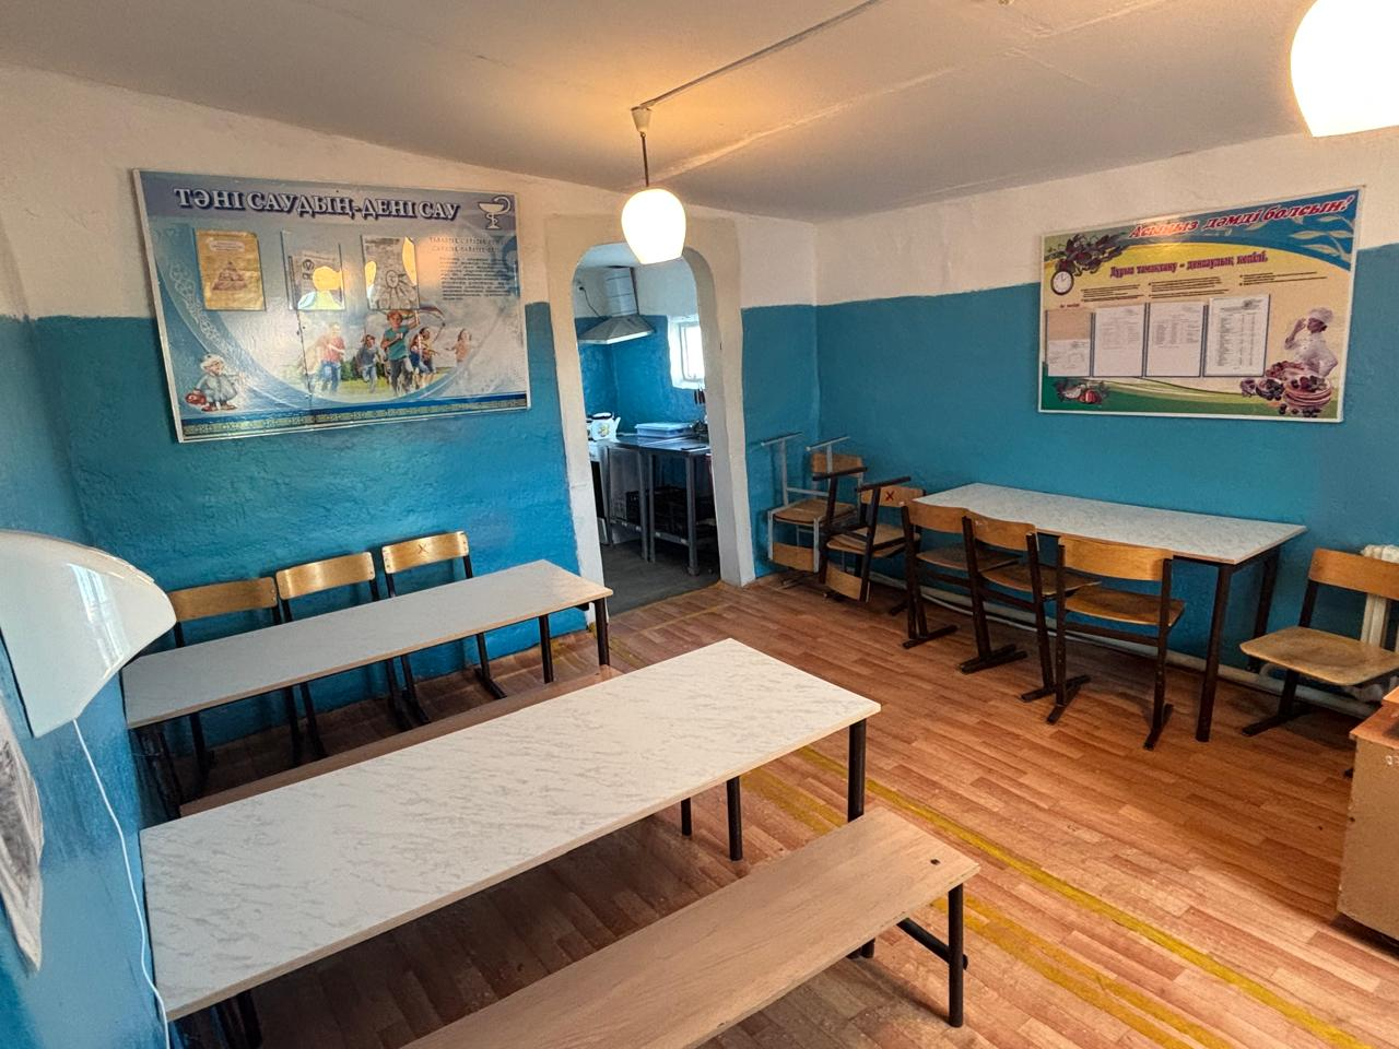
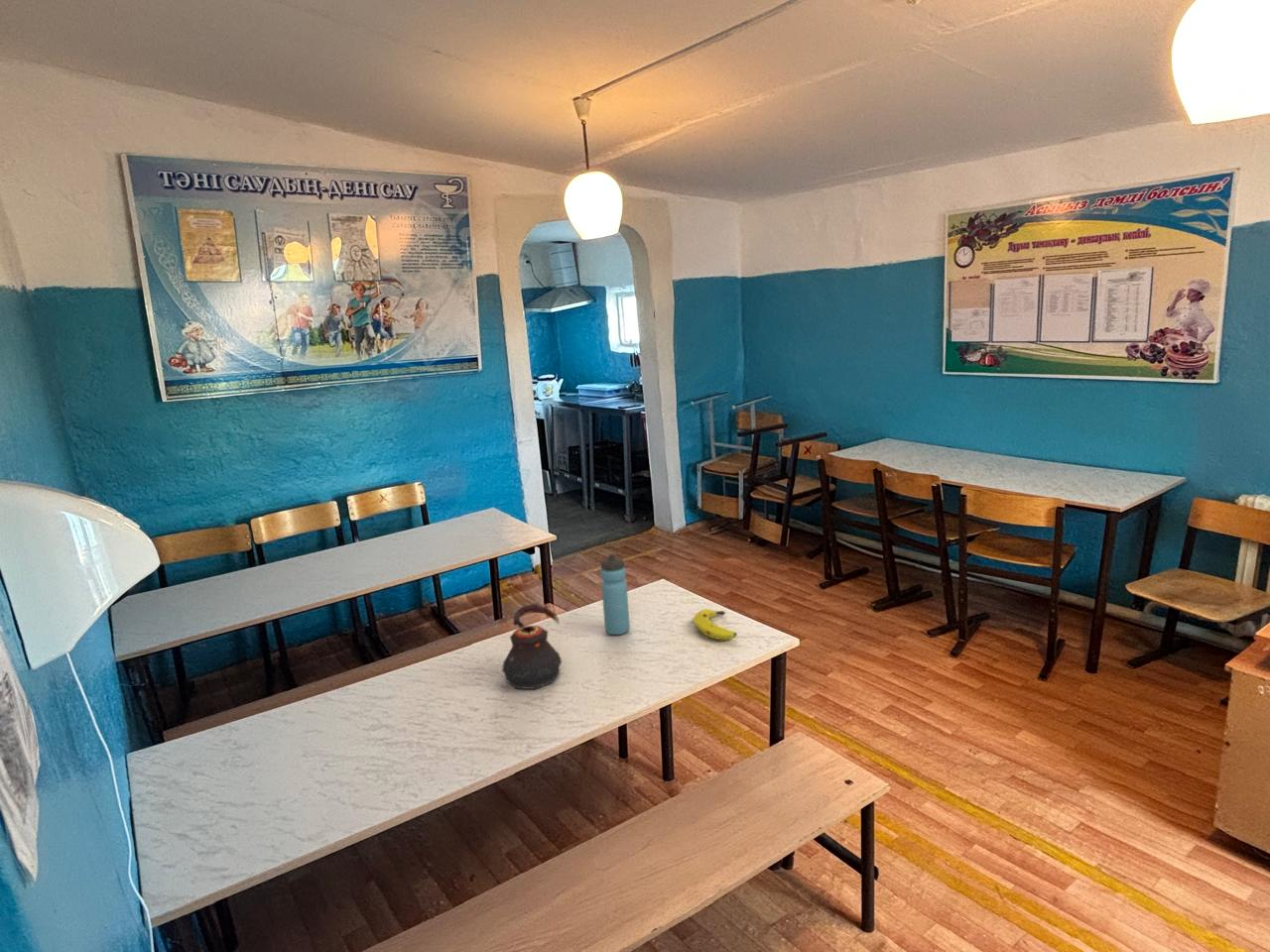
+ teapot [501,603,563,690]
+ water bottle [599,552,631,636]
+ banana [693,608,738,641]
